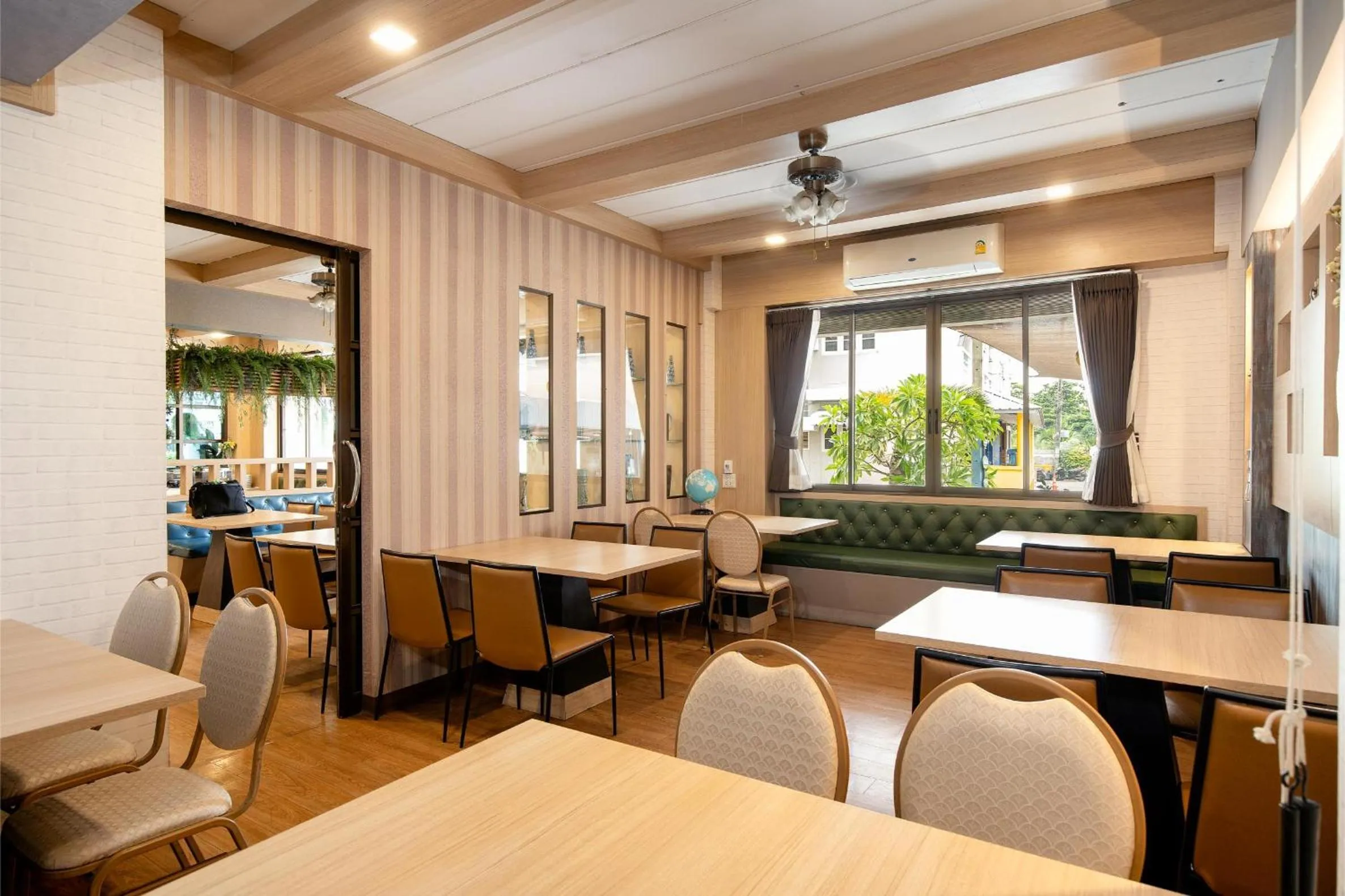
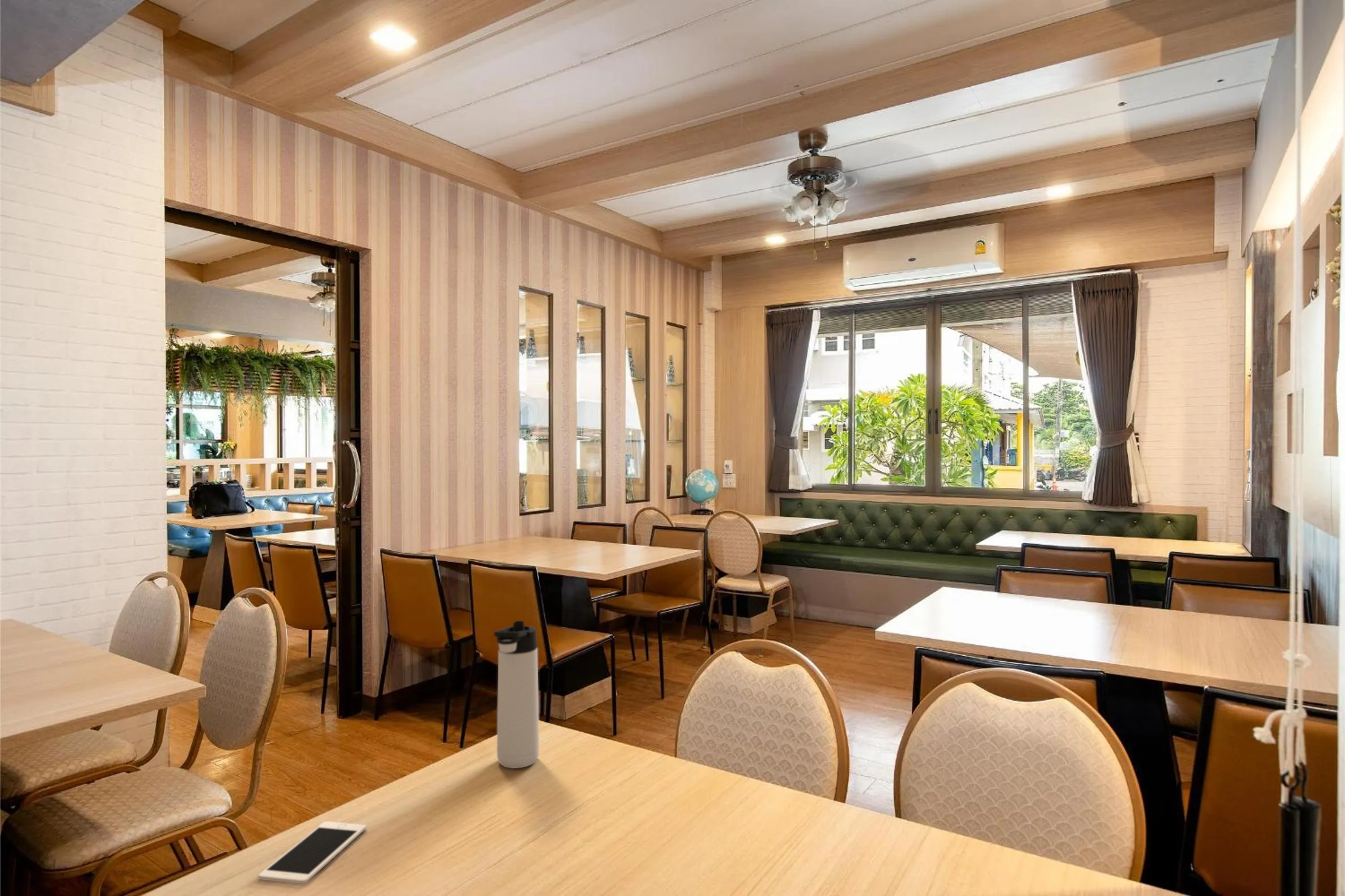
+ cell phone [258,821,367,884]
+ thermos bottle [493,621,540,769]
